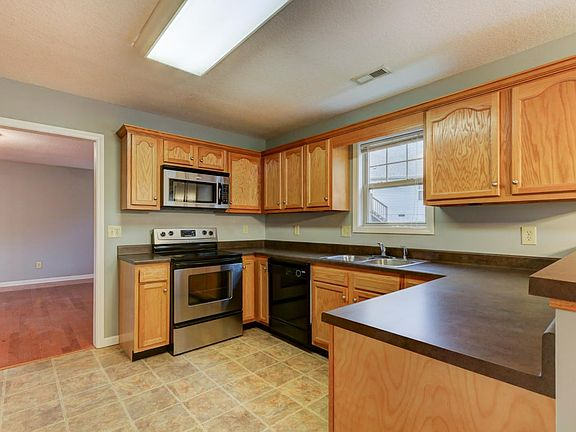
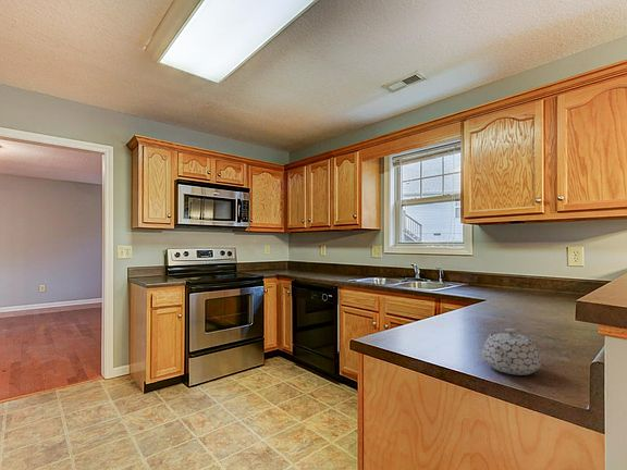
+ teapot [481,327,542,376]
